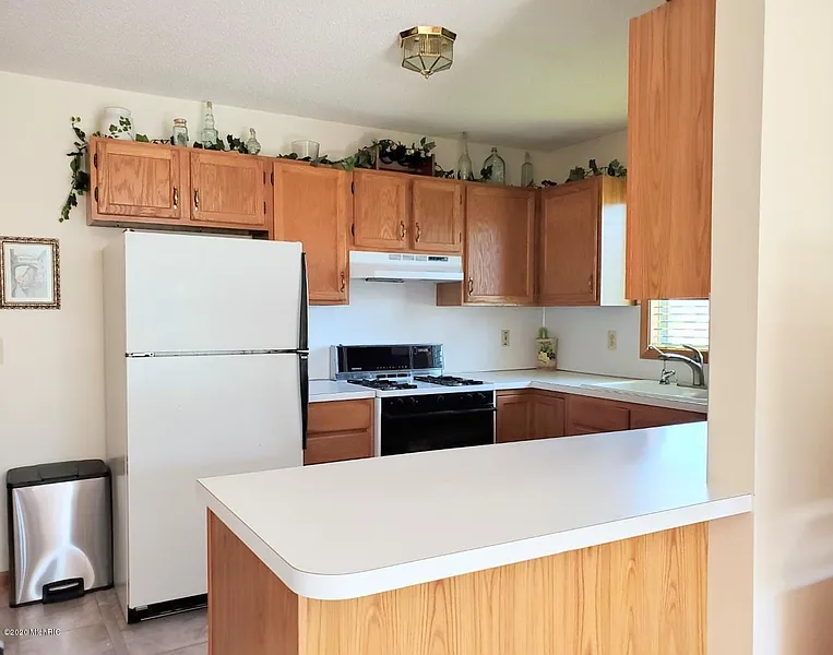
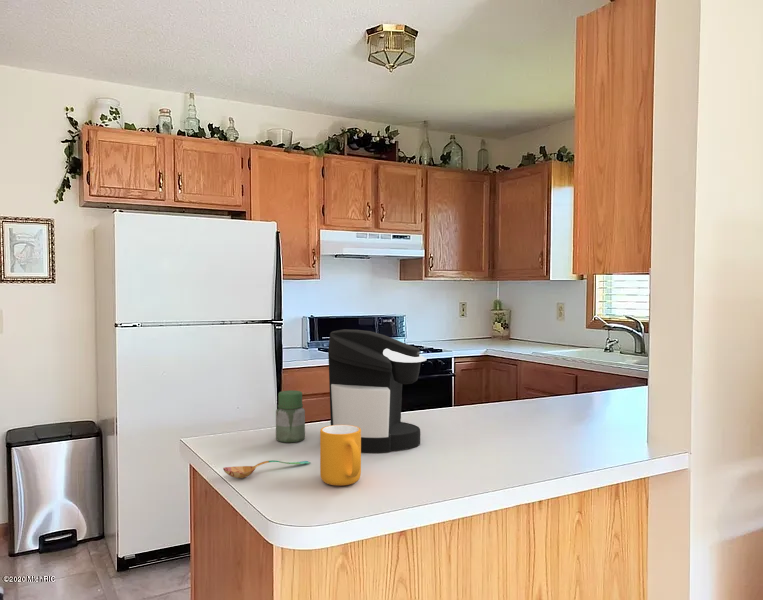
+ jar [275,389,306,443]
+ coffee maker [327,328,427,453]
+ mug [319,425,362,487]
+ soupspoon [222,459,312,479]
